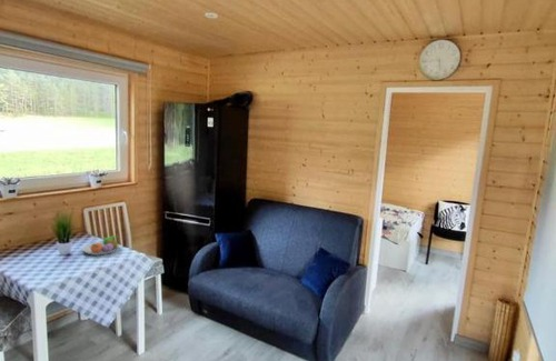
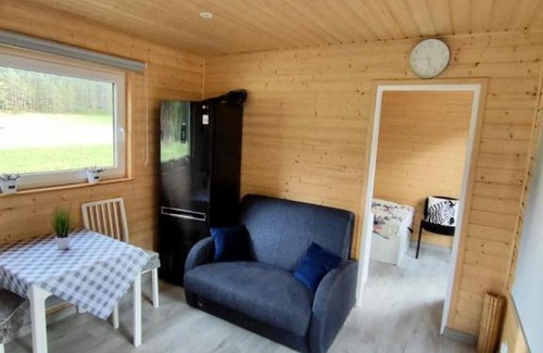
- fruit bowl [81,234,121,257]
